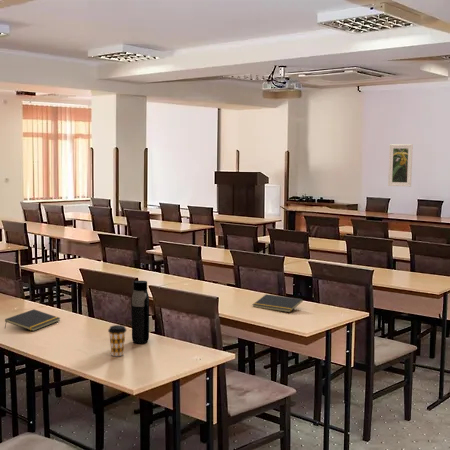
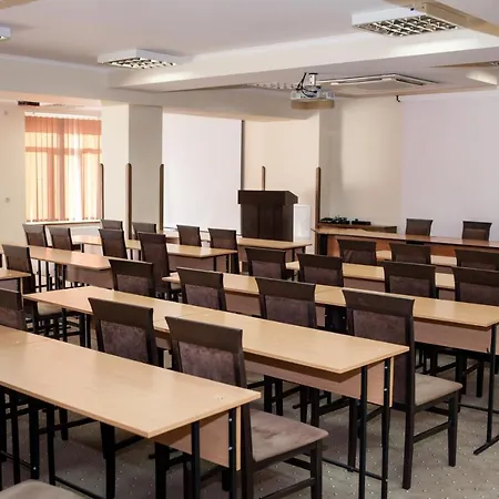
- notepad [251,293,304,313]
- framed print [387,143,414,188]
- coffee cup [107,324,128,357]
- water bottle [131,280,150,344]
- notepad [4,308,61,332]
